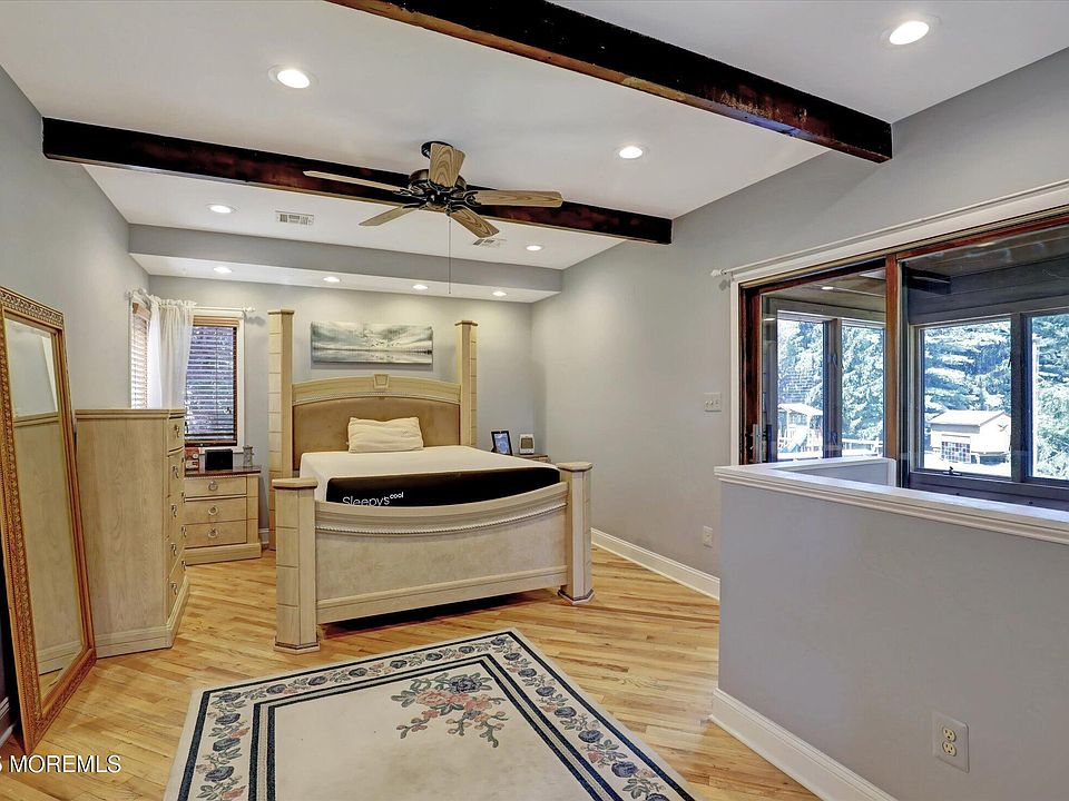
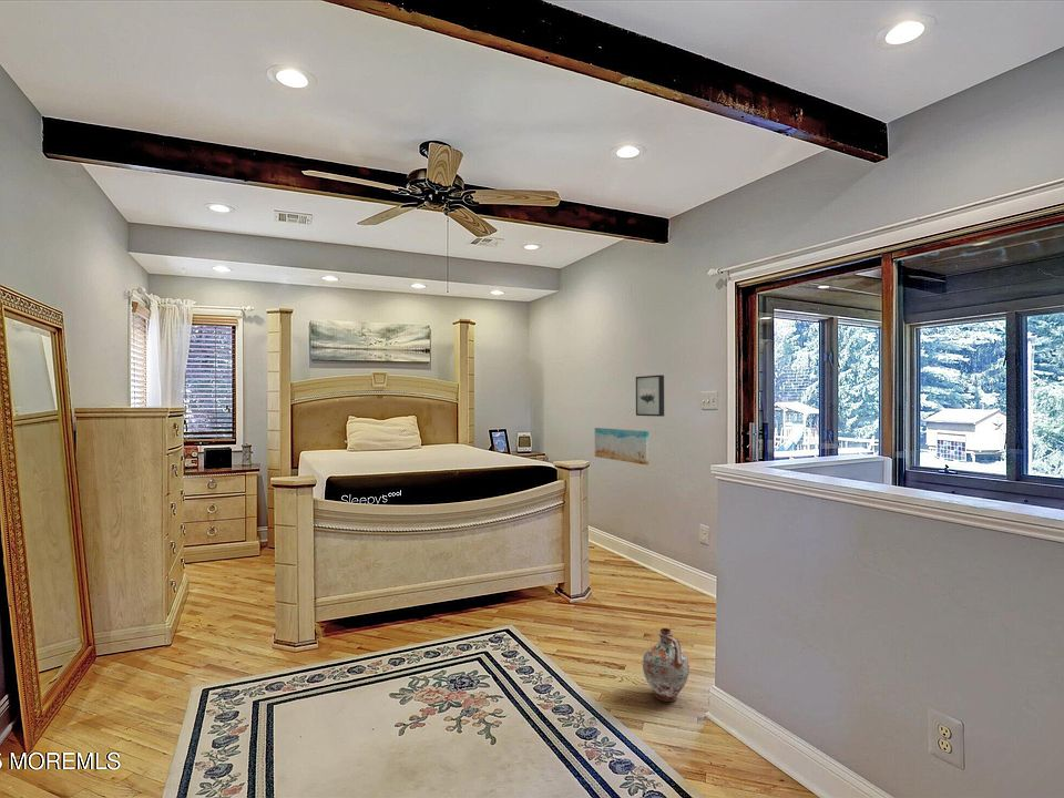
+ ceramic jug [642,627,690,703]
+ wall art [635,374,665,418]
+ wall art [594,427,649,466]
